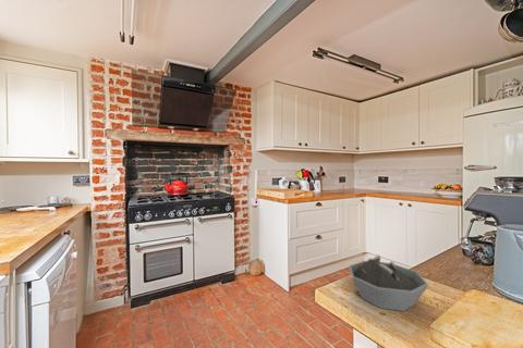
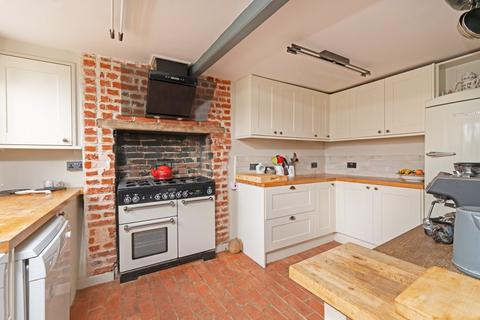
- bowl [348,253,430,312]
